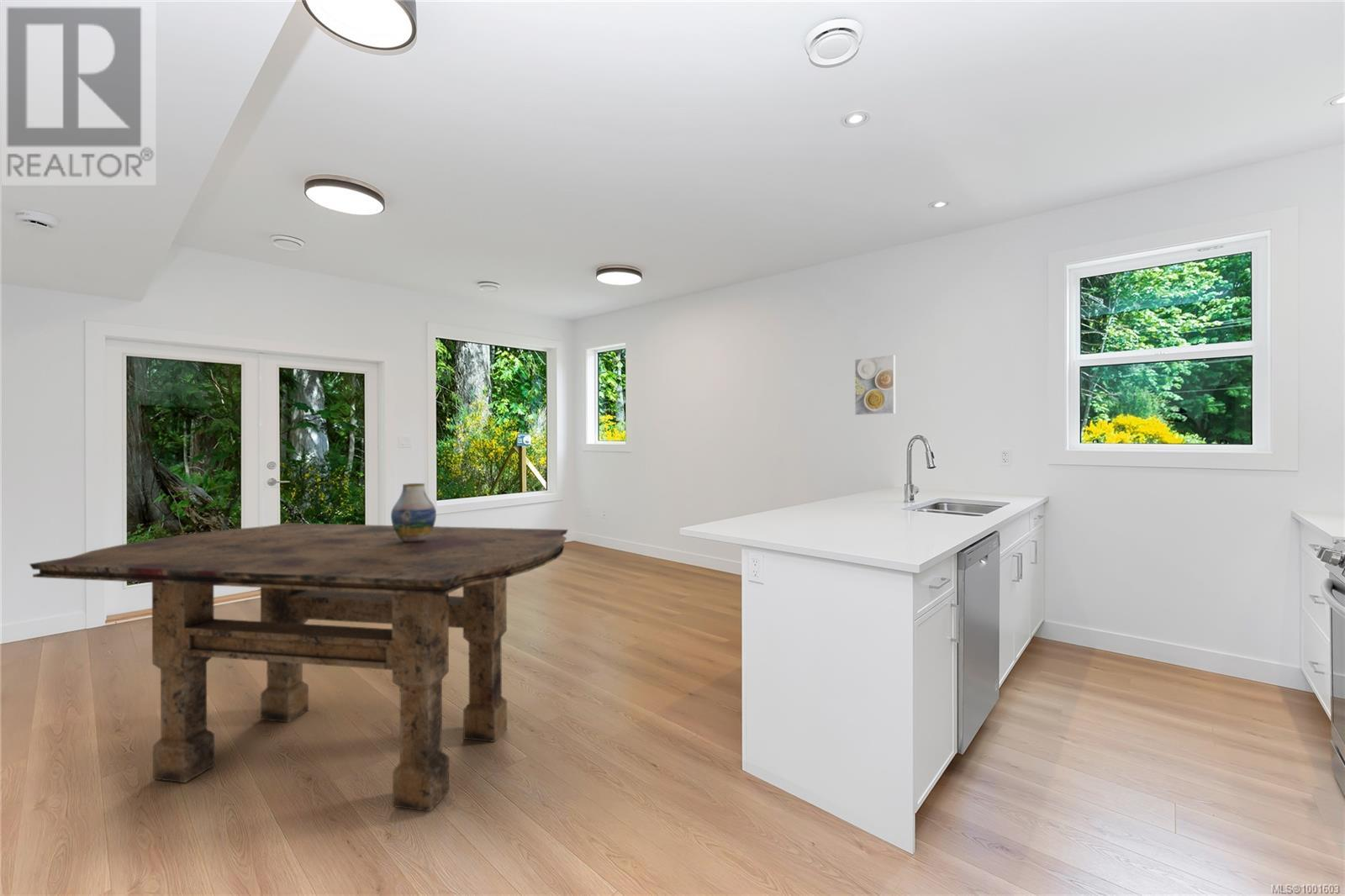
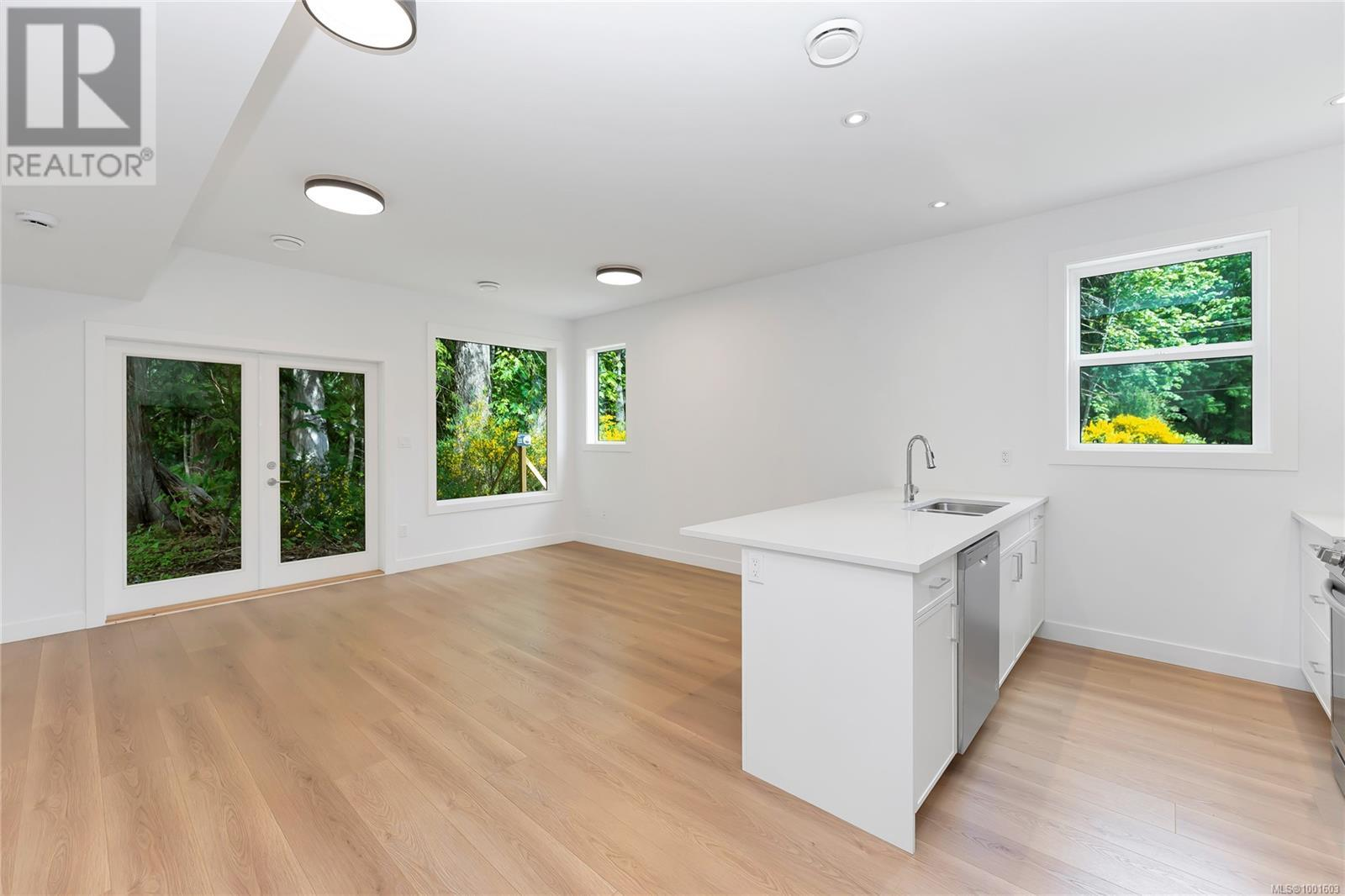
- vase [390,482,437,542]
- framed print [854,354,896,416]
- dining table [29,522,569,812]
